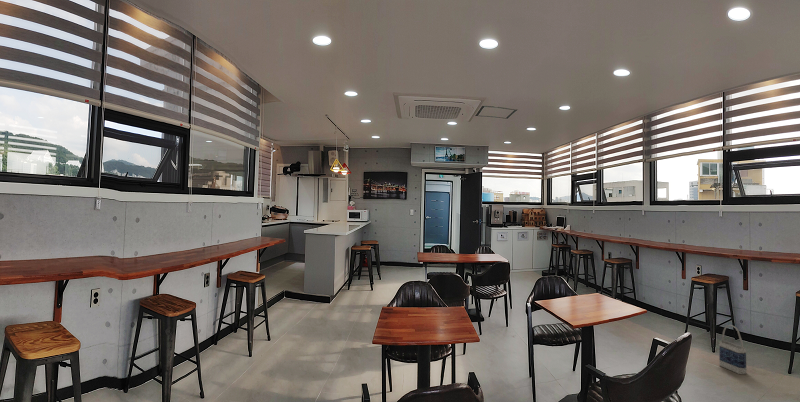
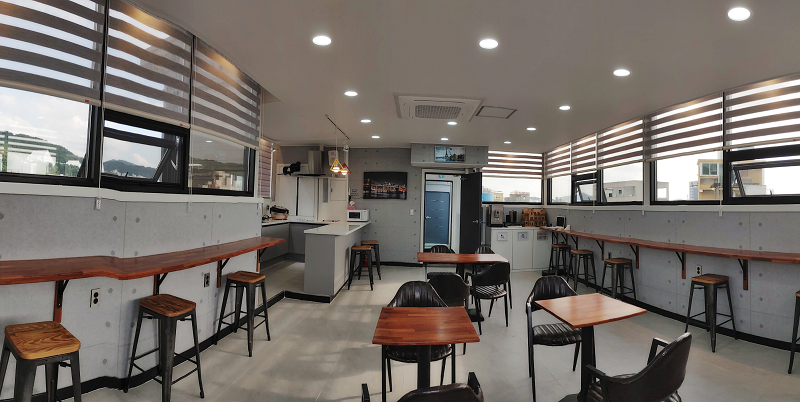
- bag [718,324,748,375]
